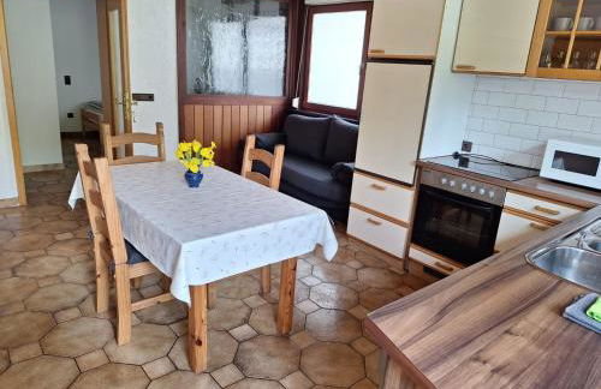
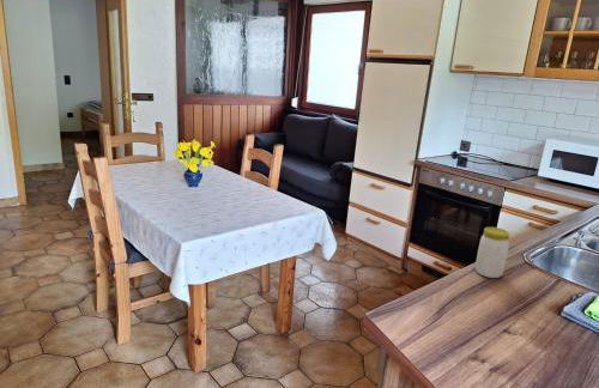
+ jar [474,226,510,279]
